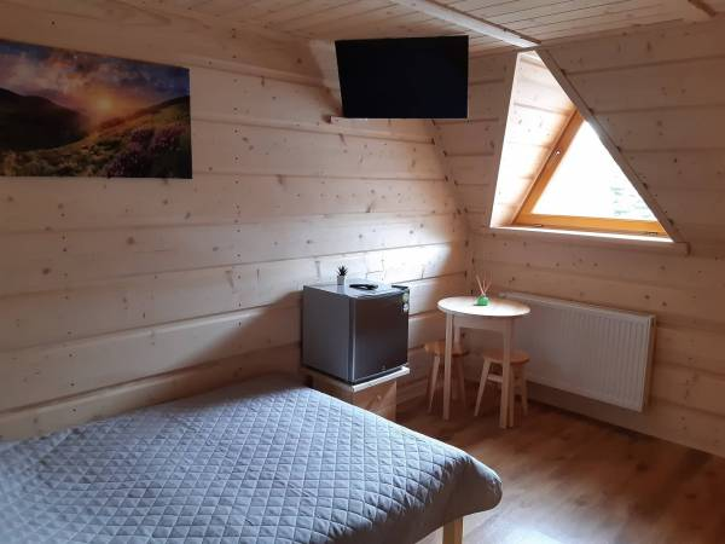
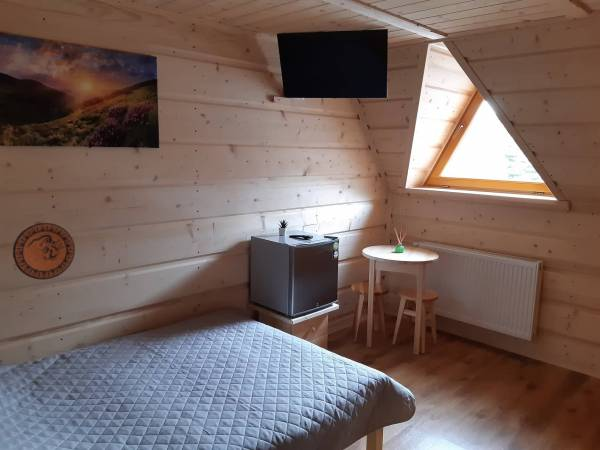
+ decorative plate [12,222,76,281]
